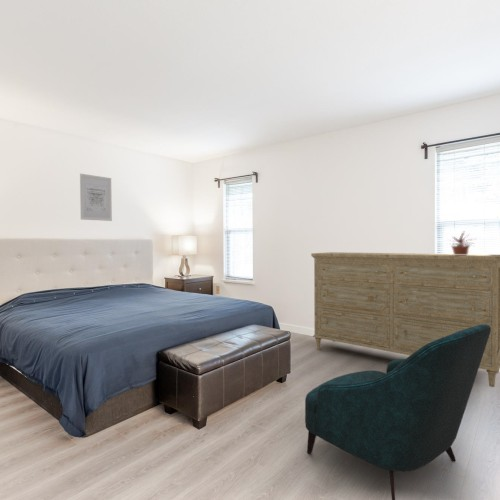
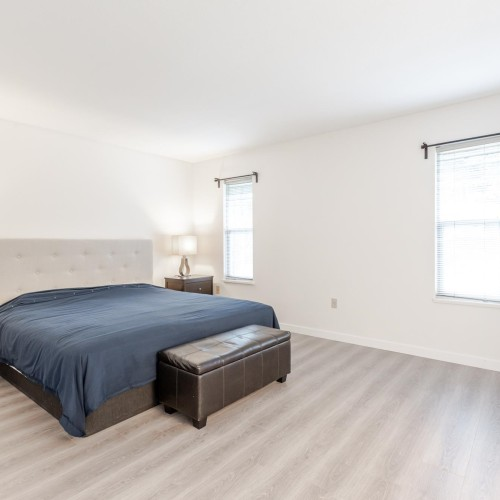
- armchair [304,324,491,500]
- wall art [79,173,113,222]
- potted plant [446,231,476,255]
- dresser [310,251,500,388]
